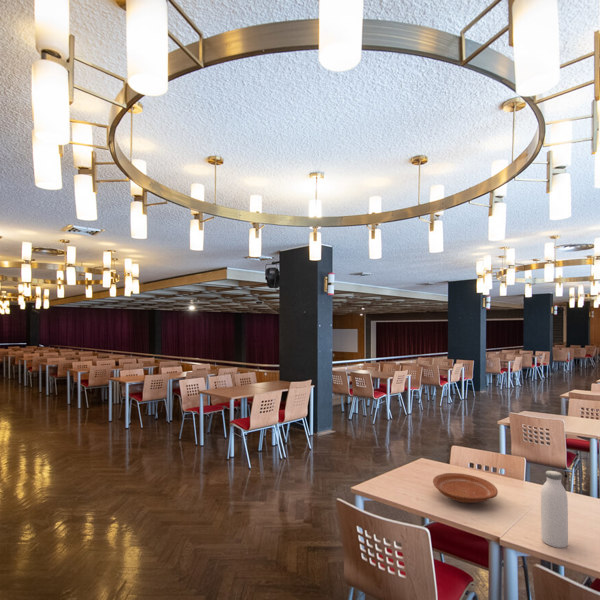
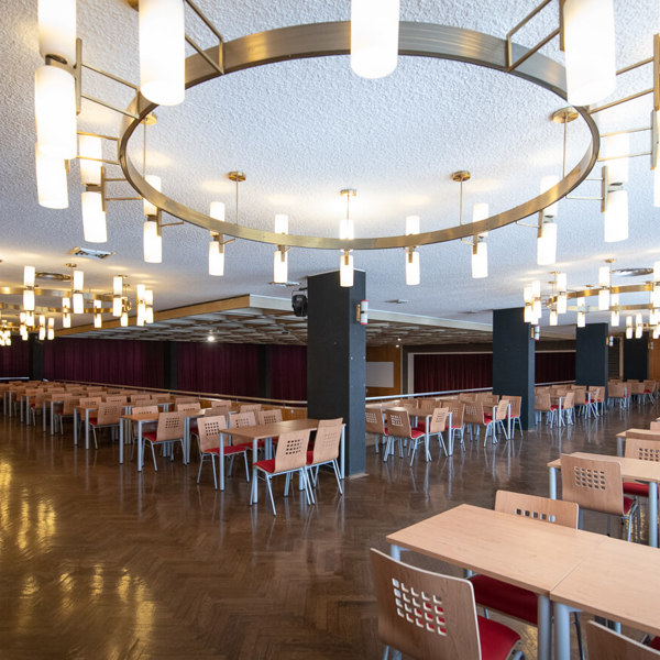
- water bottle [540,470,569,549]
- plate [432,472,499,504]
